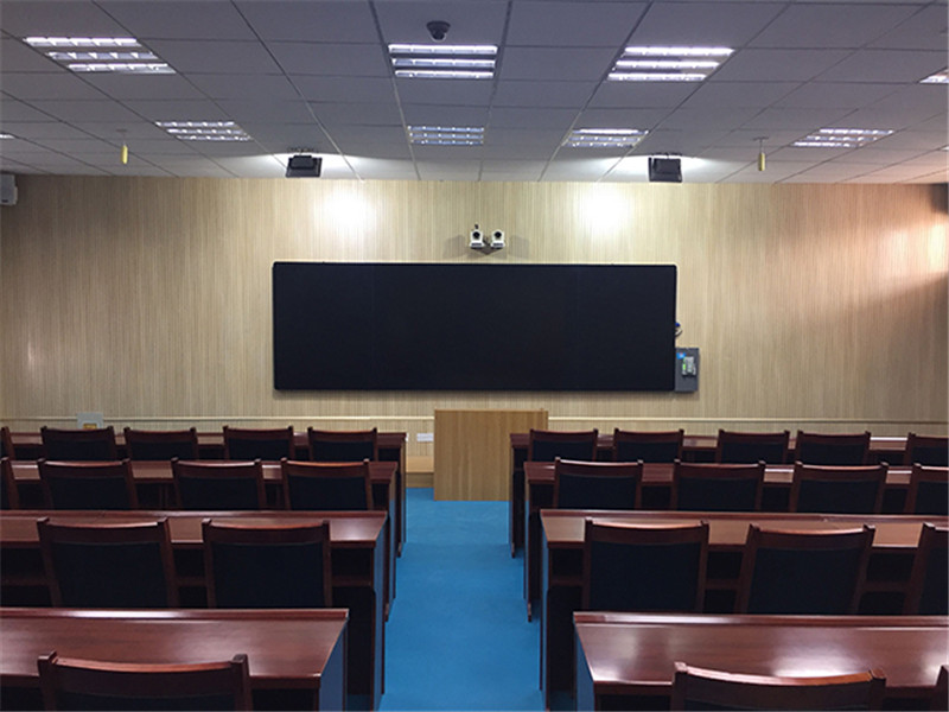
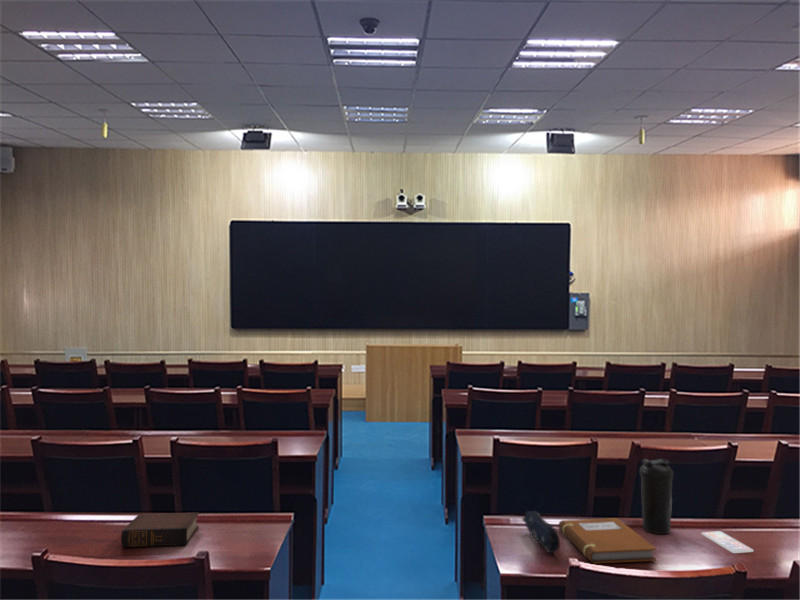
+ book [120,511,200,548]
+ pencil case [521,510,561,555]
+ water bottle [639,458,674,535]
+ notebook [558,517,658,564]
+ smartphone [701,530,754,554]
